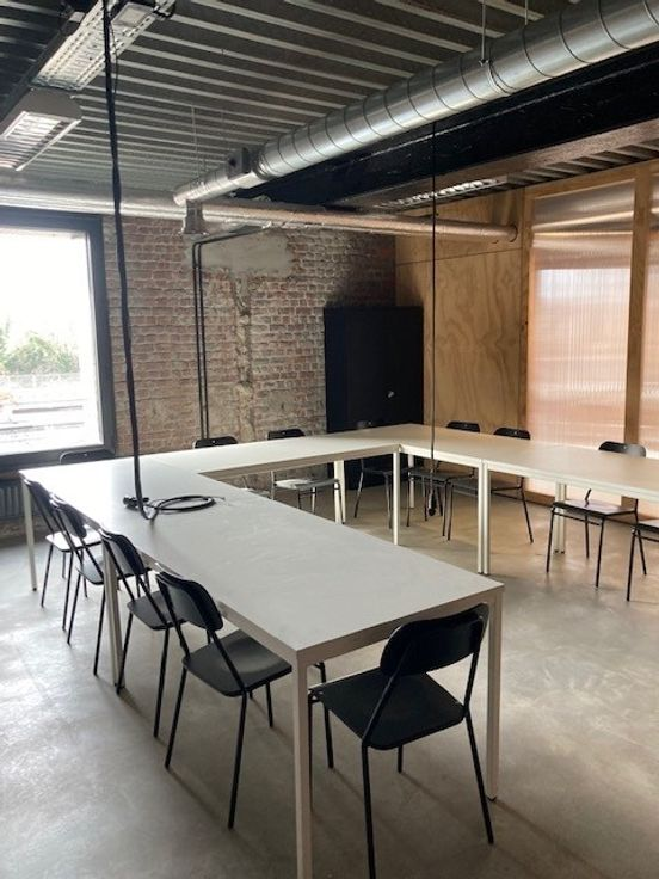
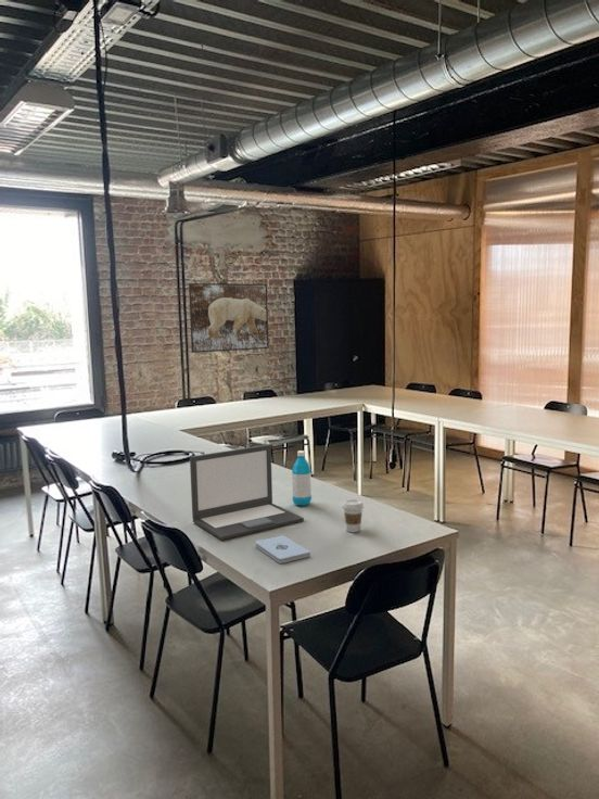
+ laptop [189,444,305,541]
+ notepad [254,534,311,565]
+ water bottle [291,449,313,507]
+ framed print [188,282,270,354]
+ coffee cup [341,498,365,533]
